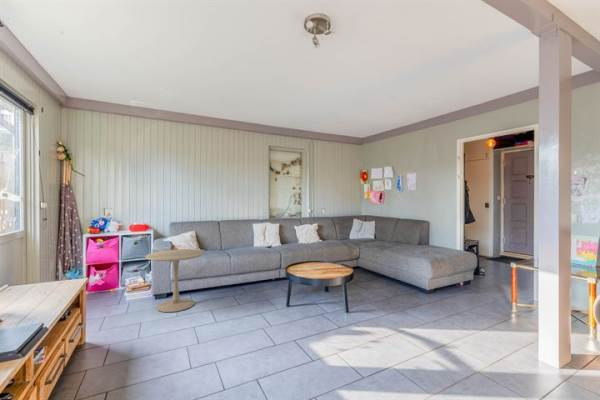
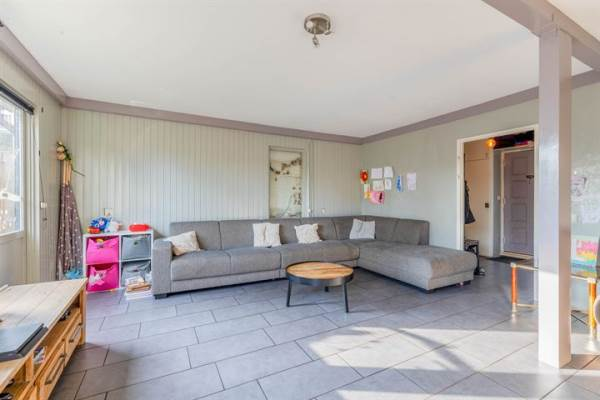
- side table [144,248,205,313]
